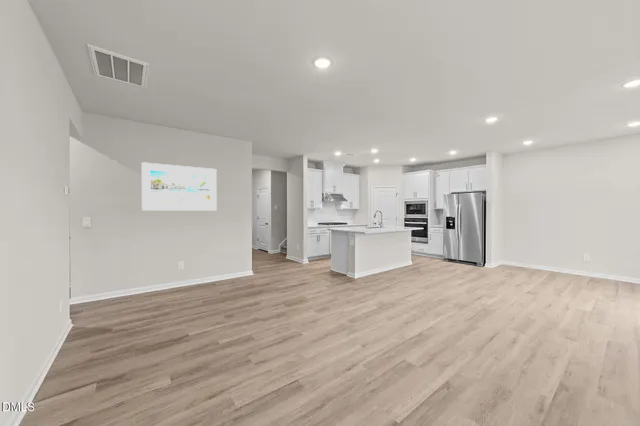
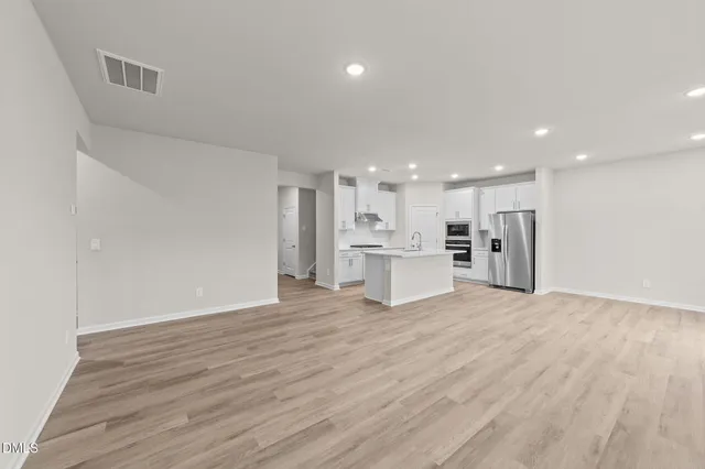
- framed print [141,161,218,211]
